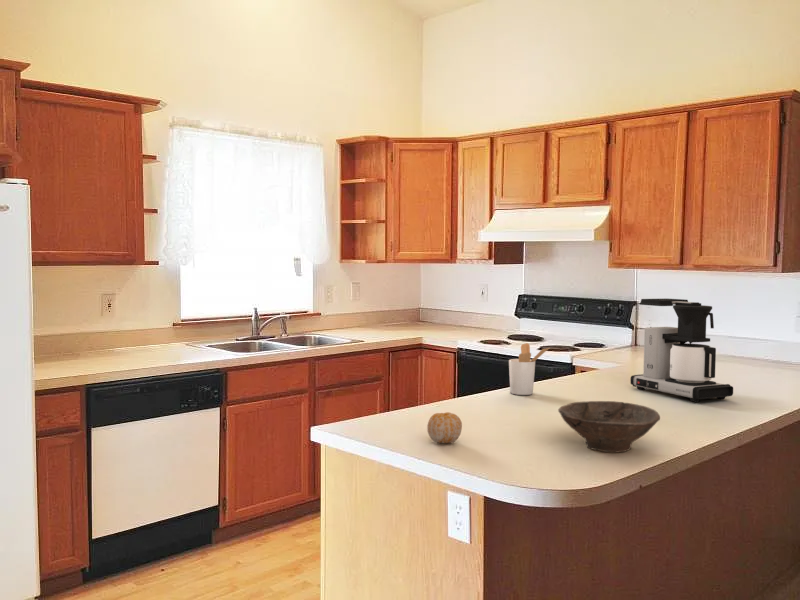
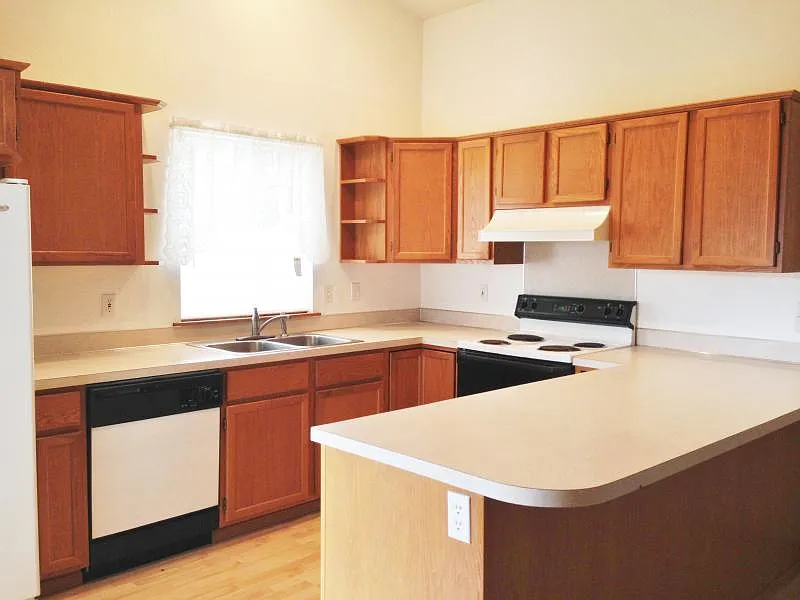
- utensil holder [508,342,550,396]
- bowl [557,400,661,453]
- coffee maker [629,298,734,403]
- fruit [426,411,463,444]
